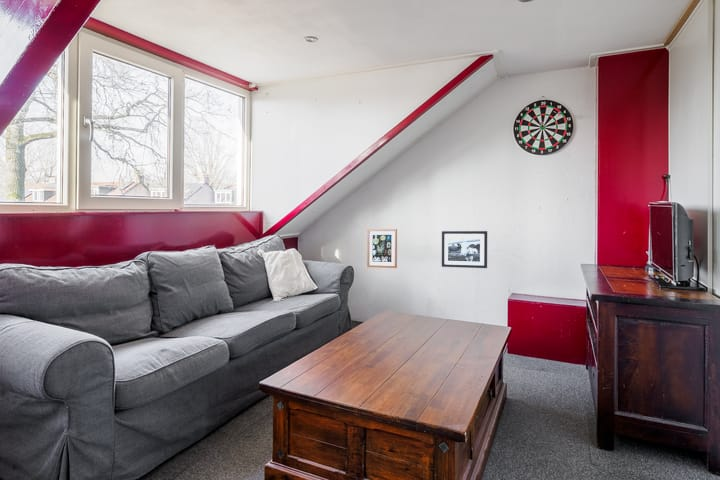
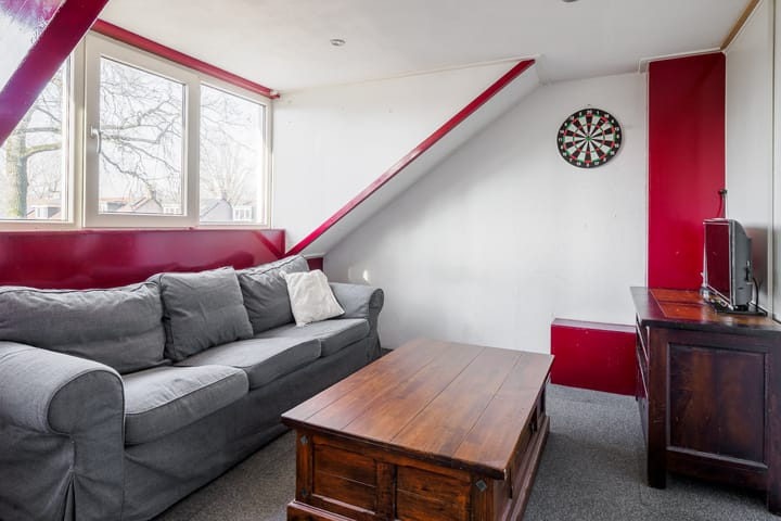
- picture frame [441,230,488,269]
- wall art [366,228,398,269]
